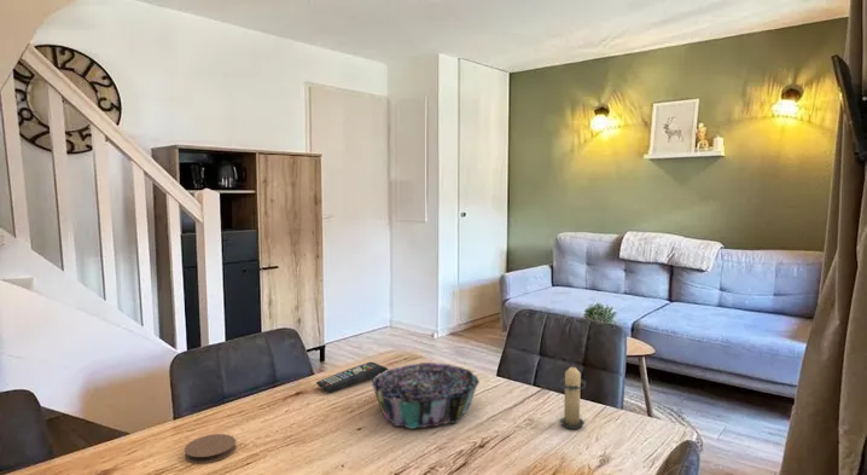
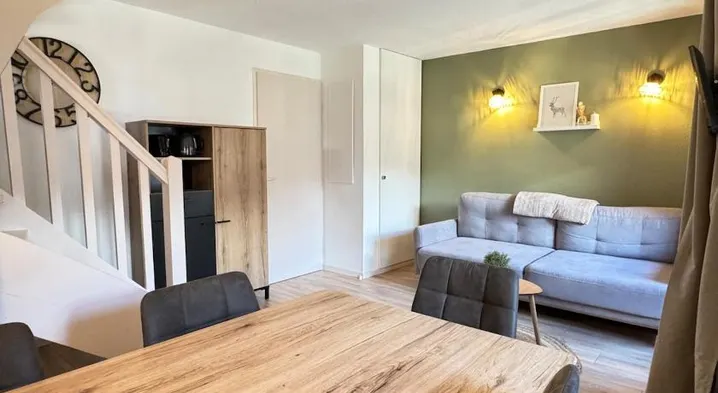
- coaster [184,433,237,464]
- remote control [315,361,389,393]
- candle [558,361,587,430]
- decorative bowl [370,361,481,430]
